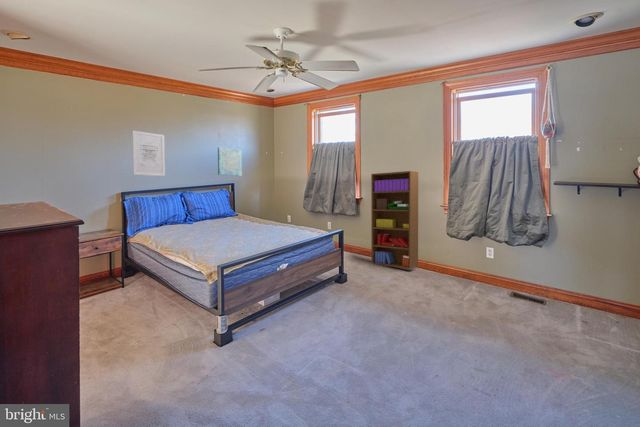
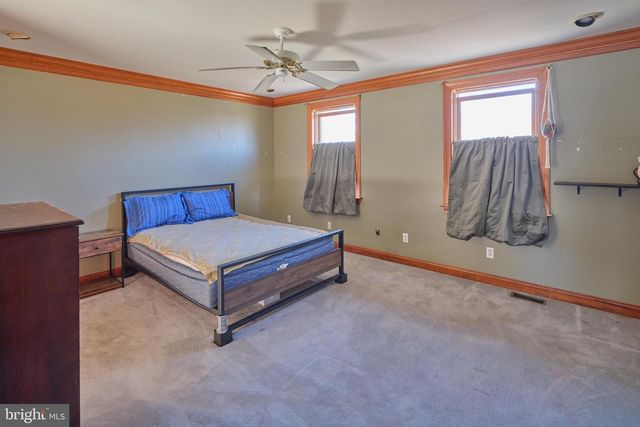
- wall art [132,130,166,177]
- bookshelf [370,170,419,270]
- wall art [217,146,243,177]
